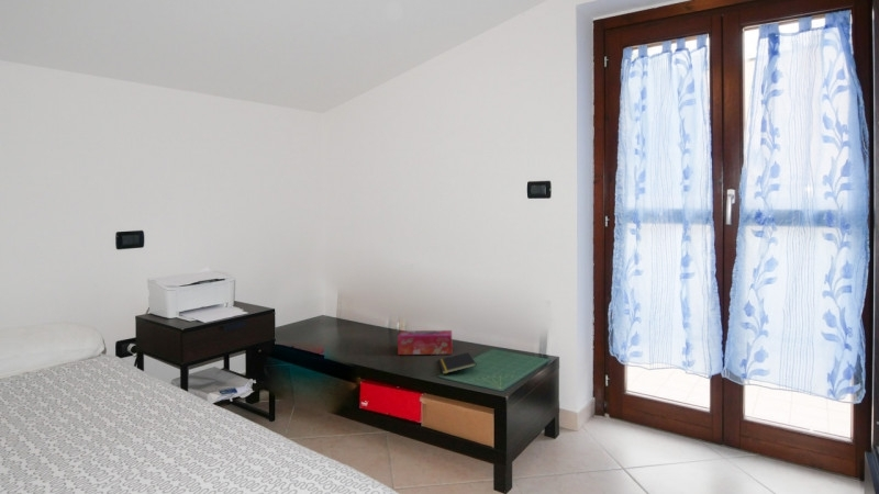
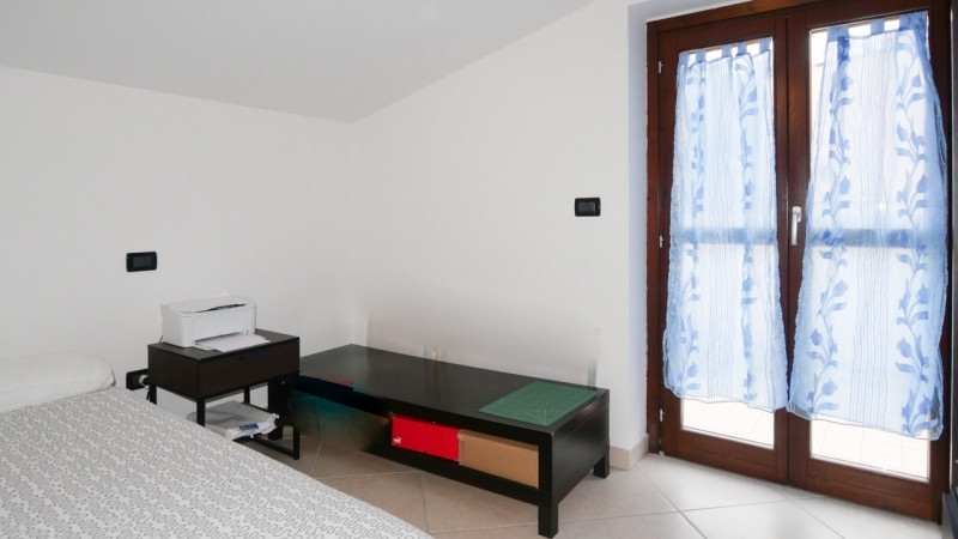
- tissue box [397,329,454,356]
- notepad [437,351,478,375]
